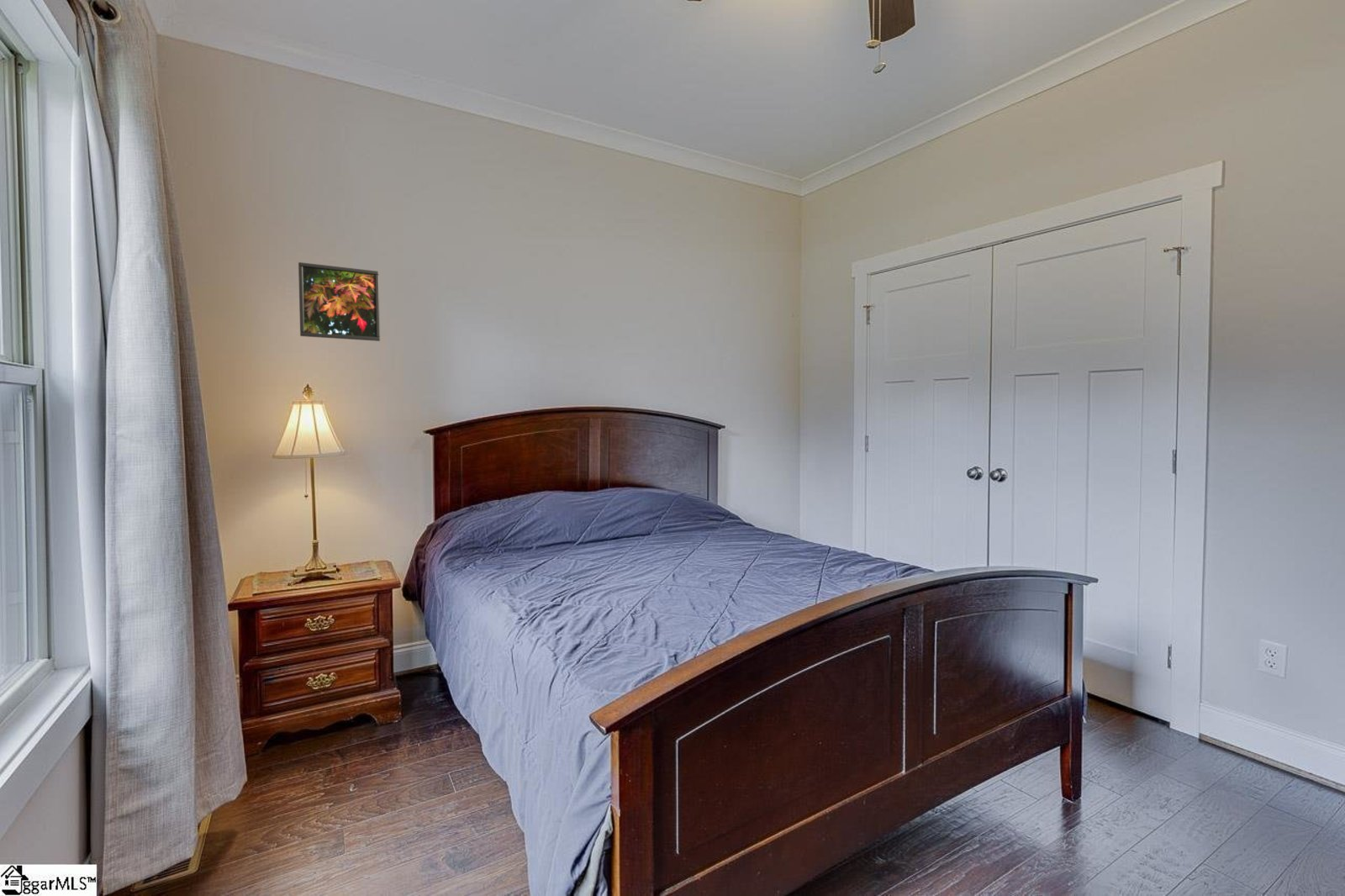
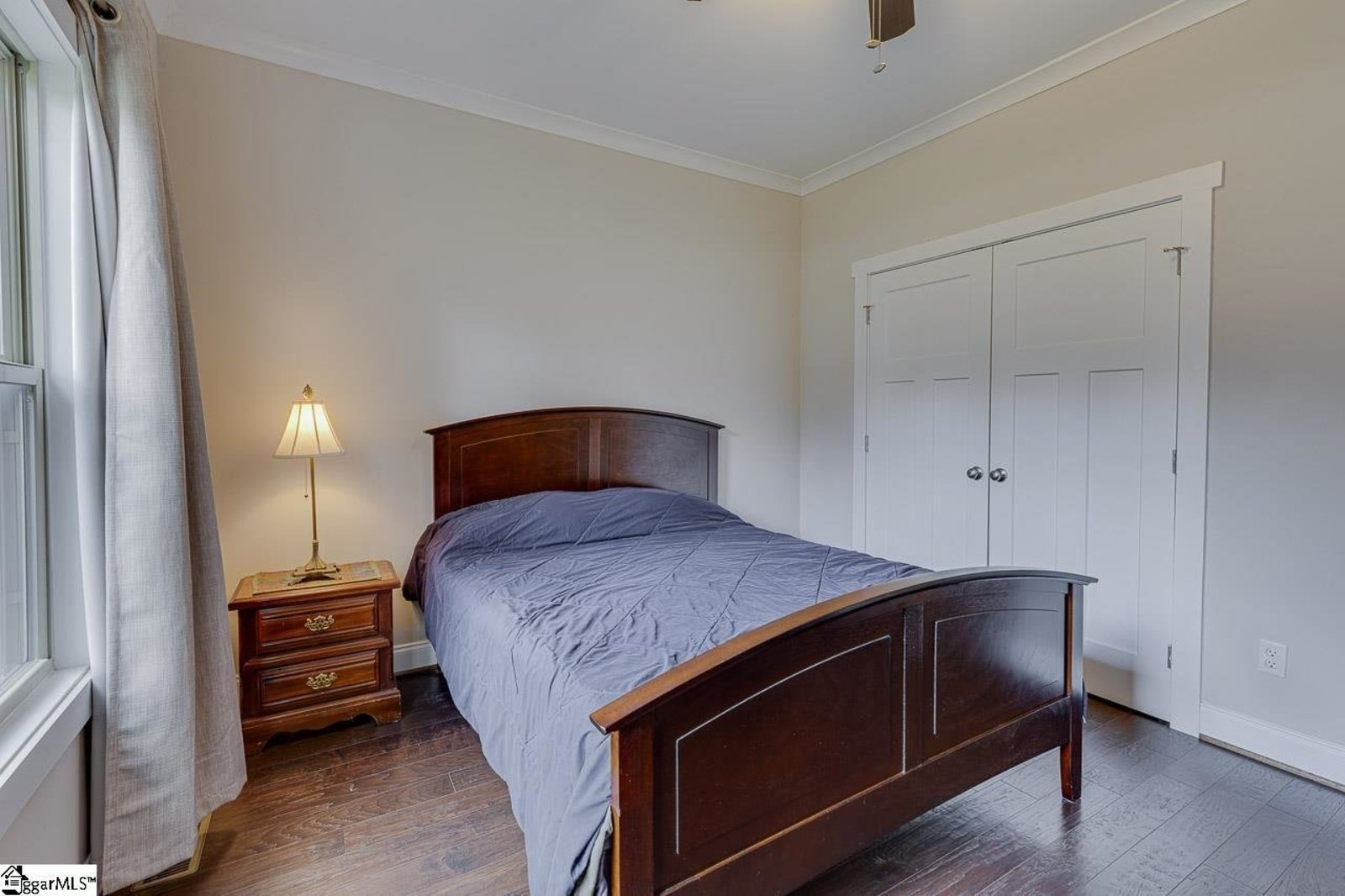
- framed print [298,261,381,342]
